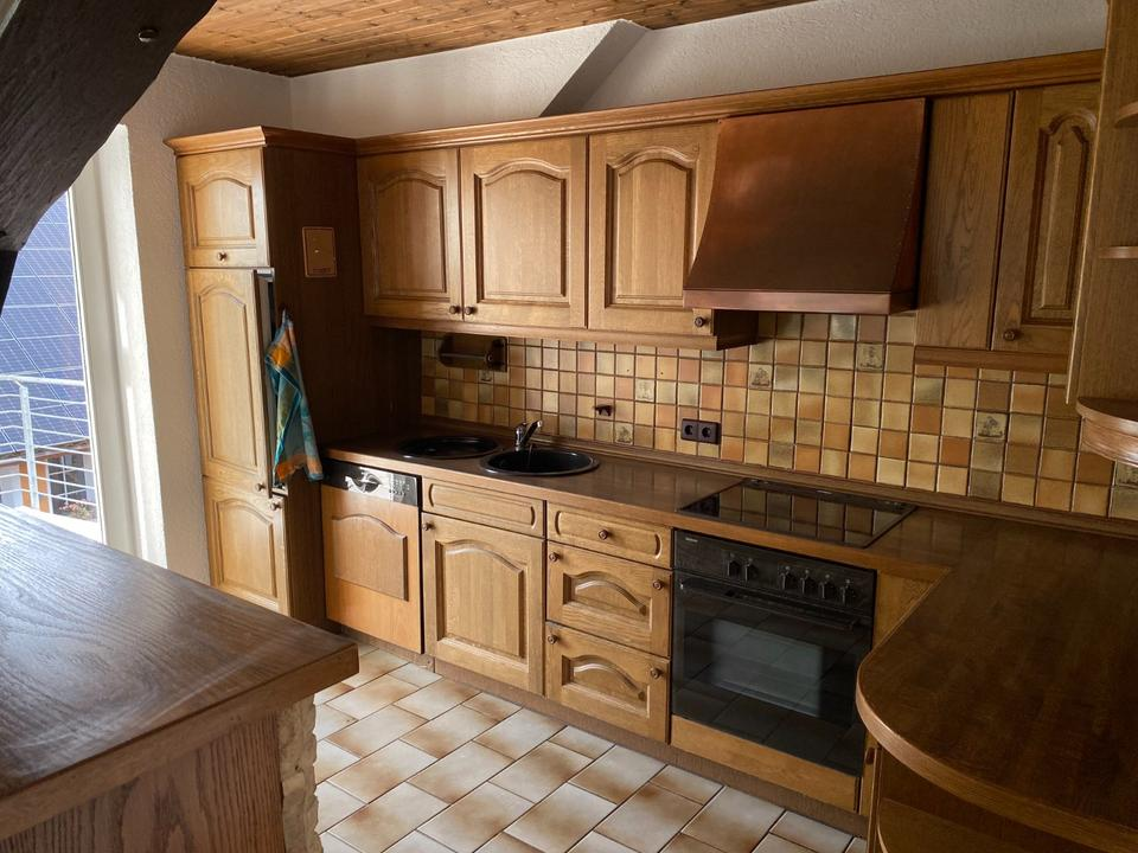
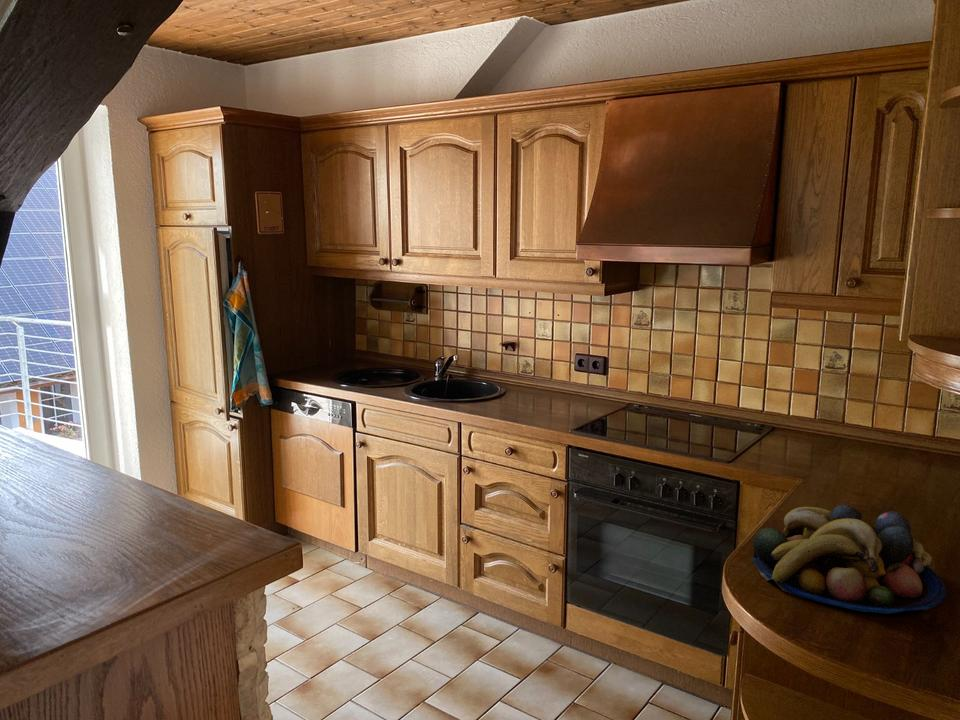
+ fruit bowl [749,504,947,615]
